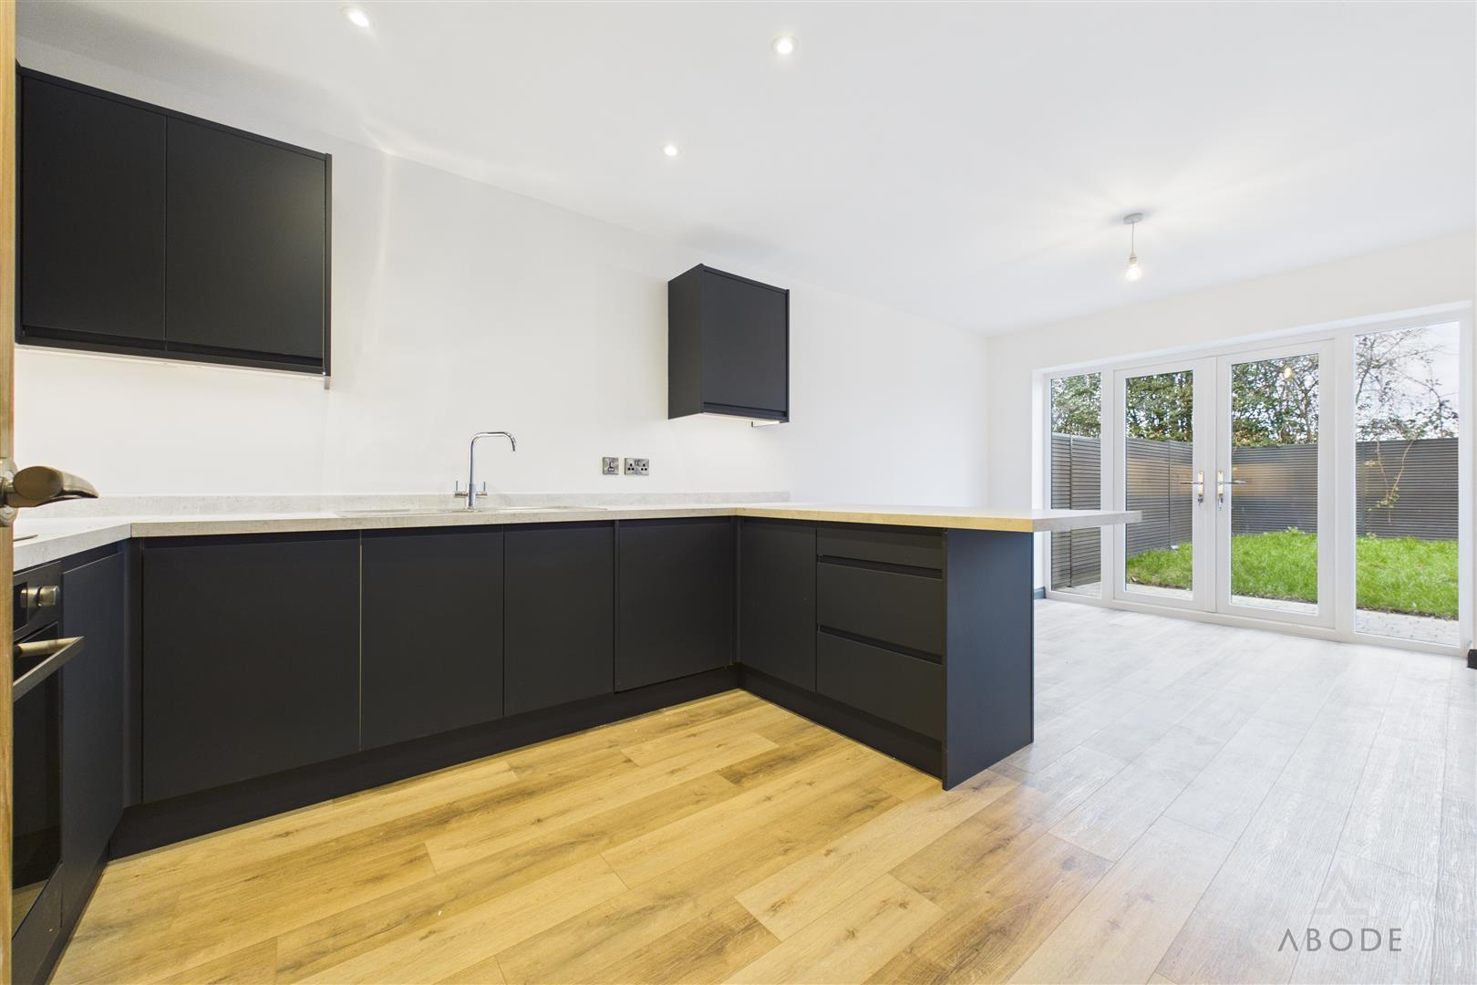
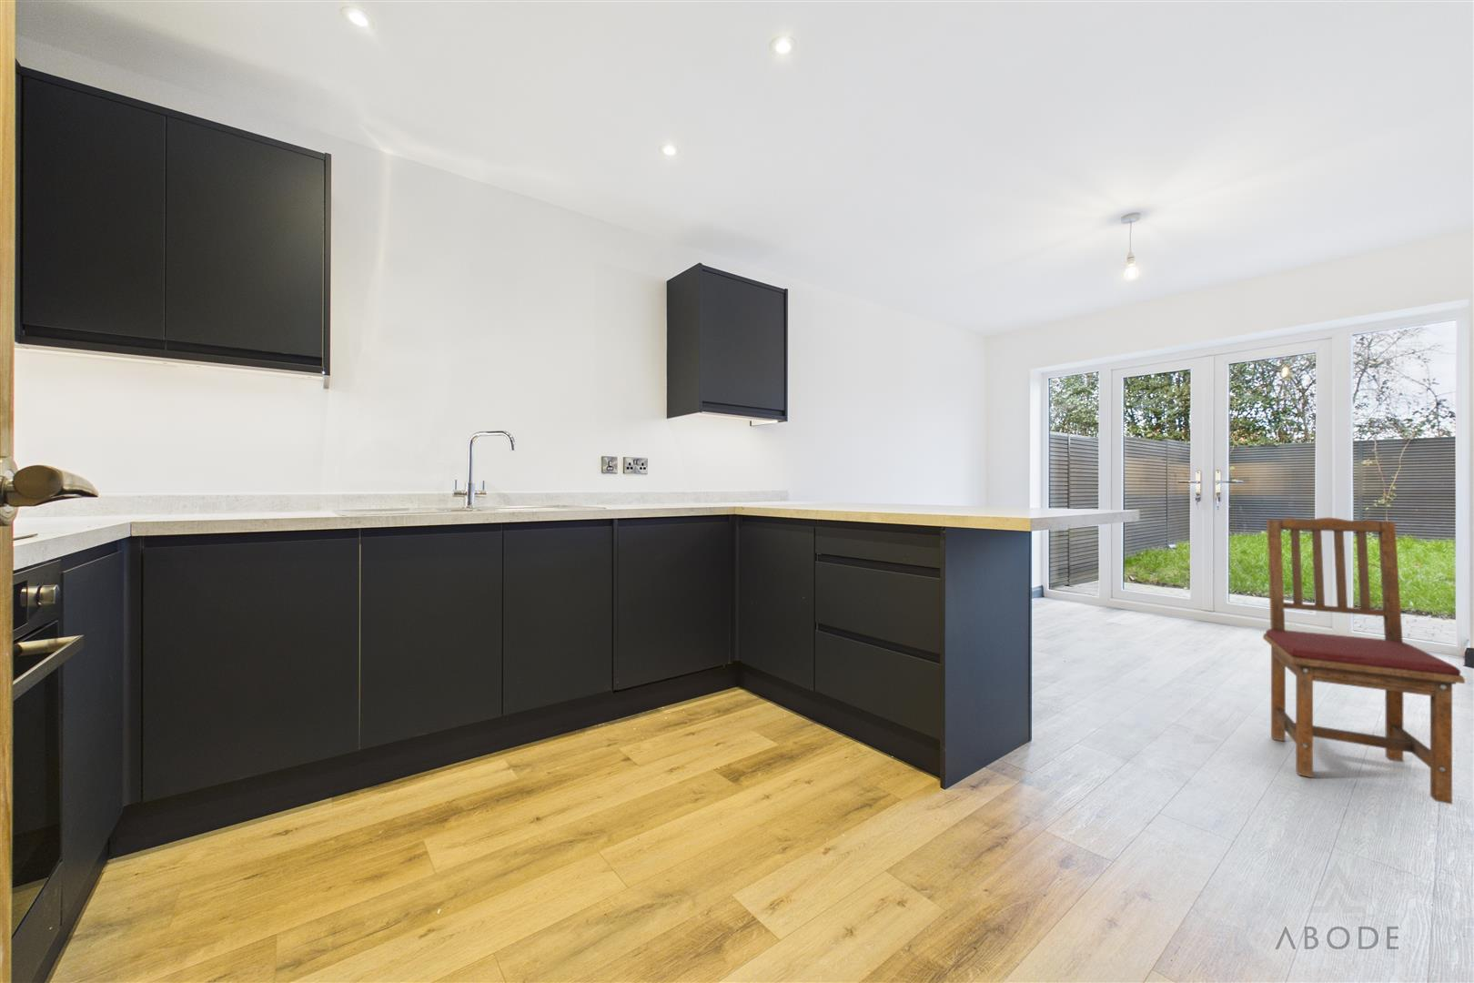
+ dining chair [1262,517,1466,805]
